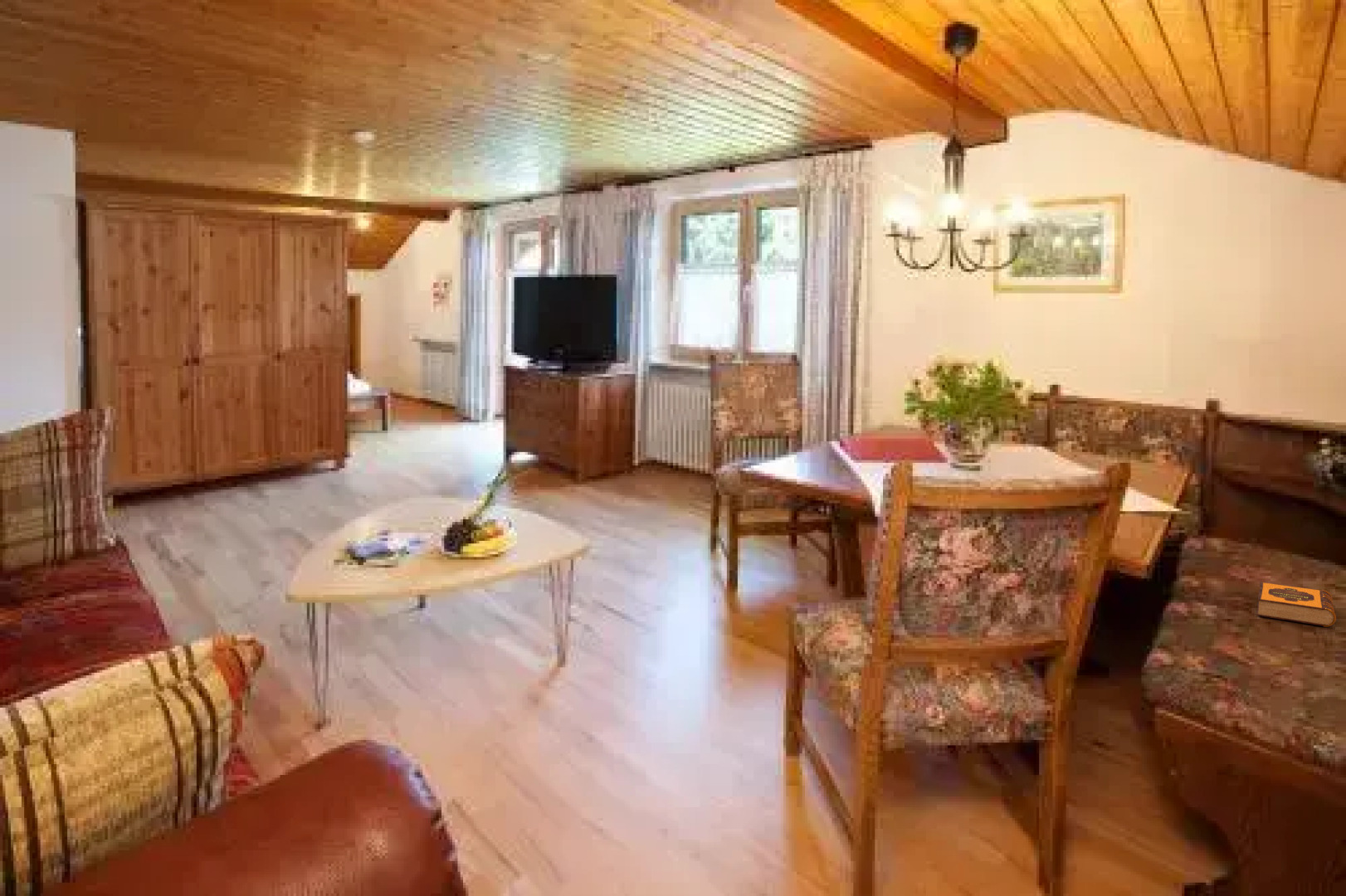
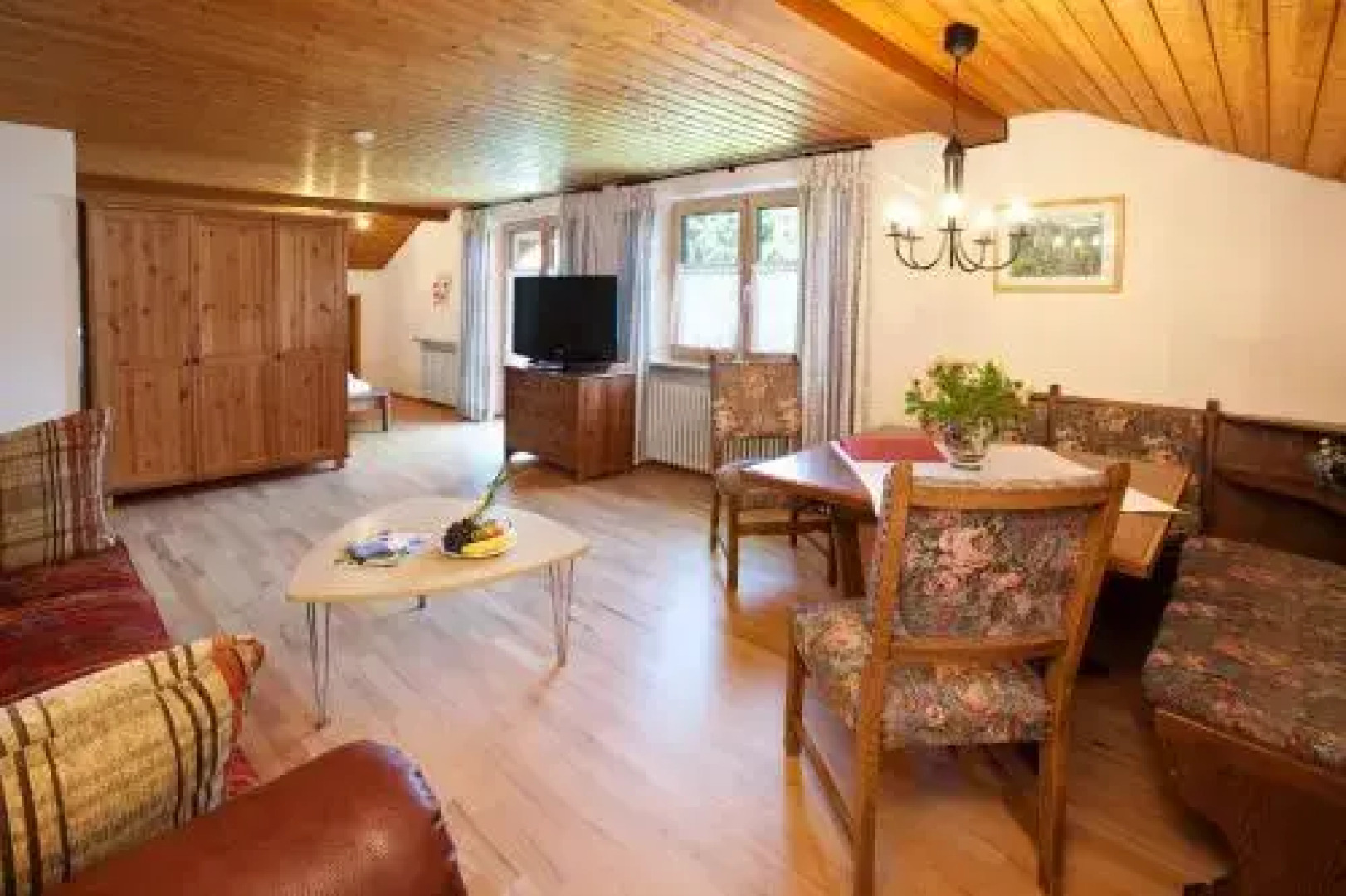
- hardback book [1256,582,1337,627]
